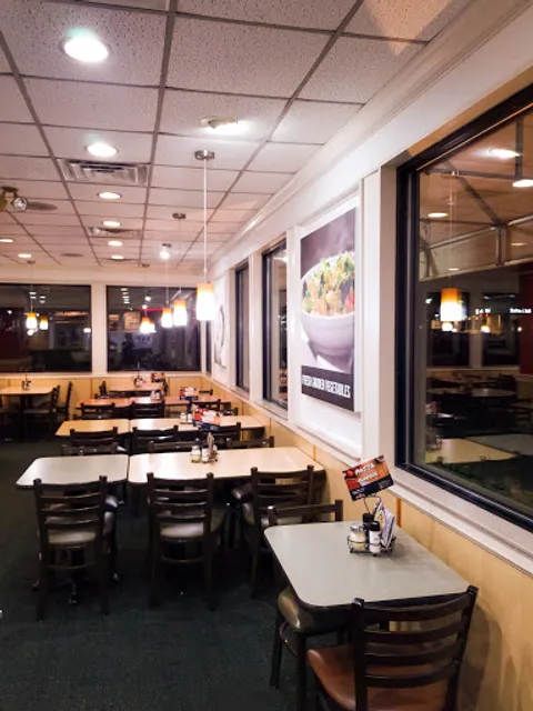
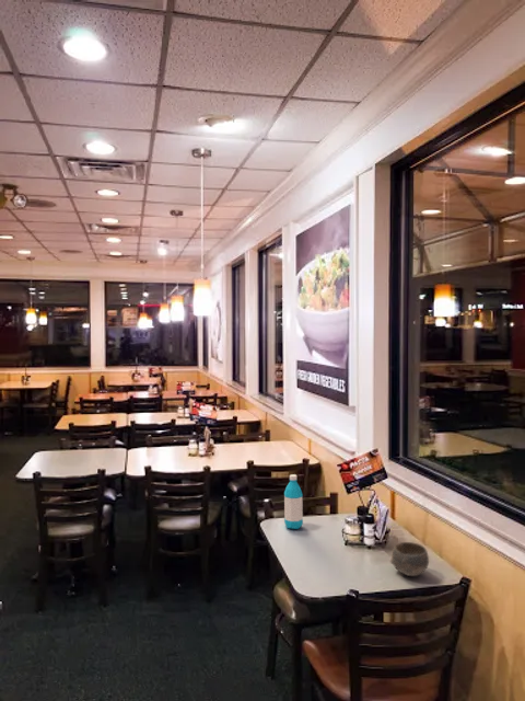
+ water bottle [283,473,304,530]
+ bowl [389,541,430,577]
